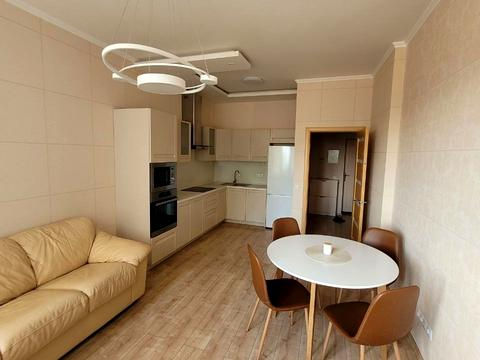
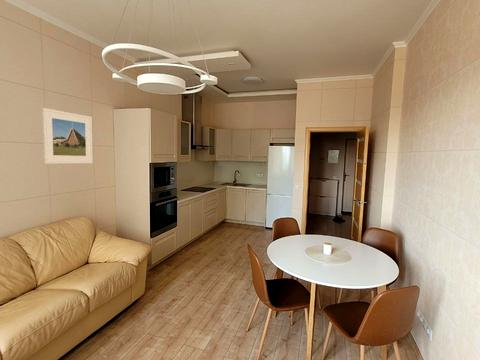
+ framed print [41,107,94,165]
